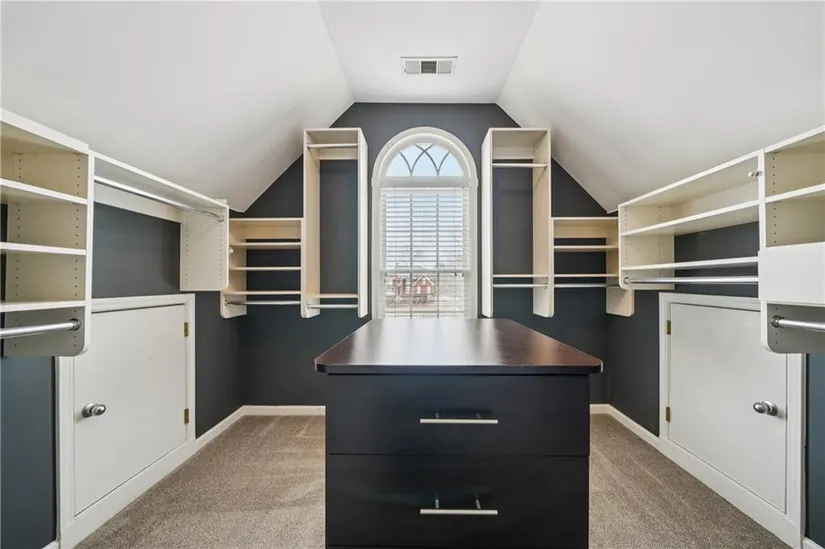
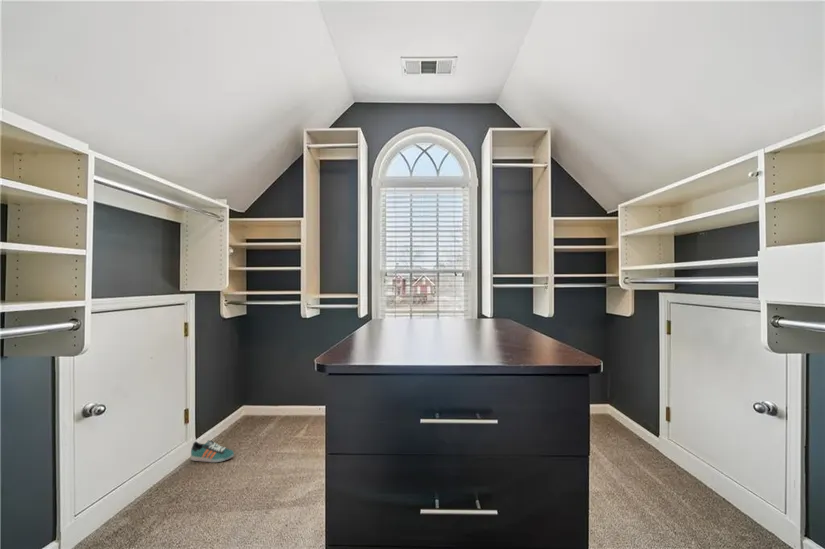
+ sneaker [190,439,235,463]
